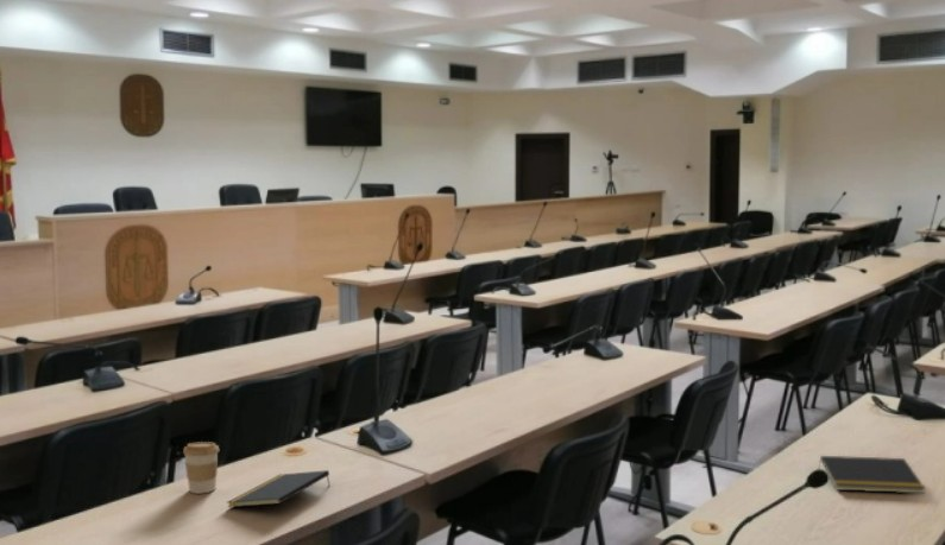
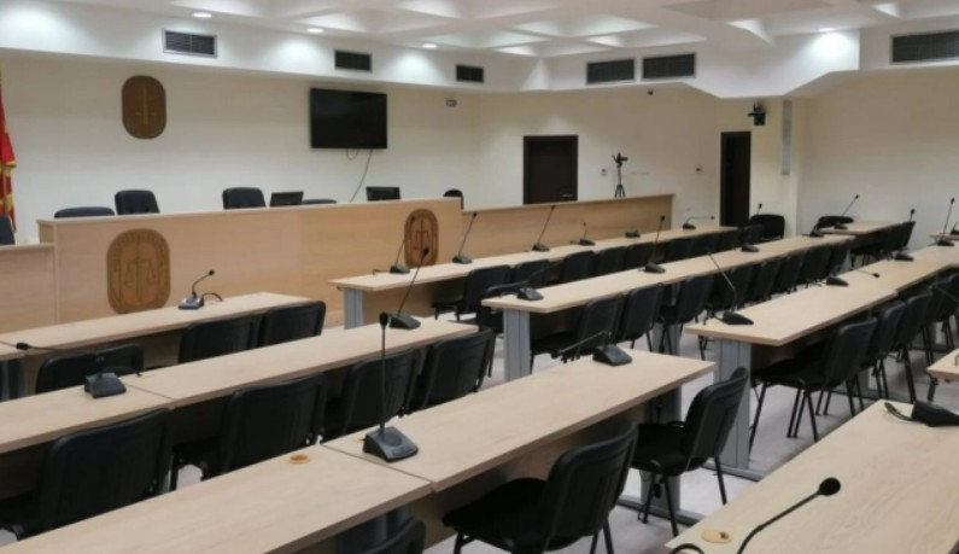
- notepad [817,455,927,494]
- coffee cup [182,441,220,495]
- notepad [227,469,332,508]
